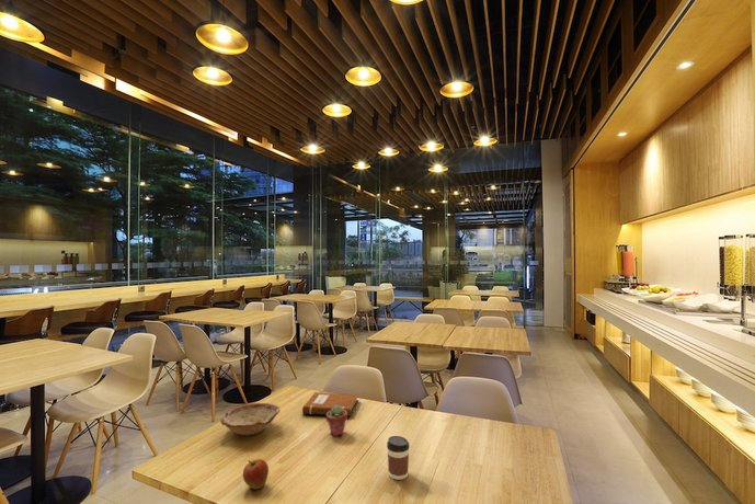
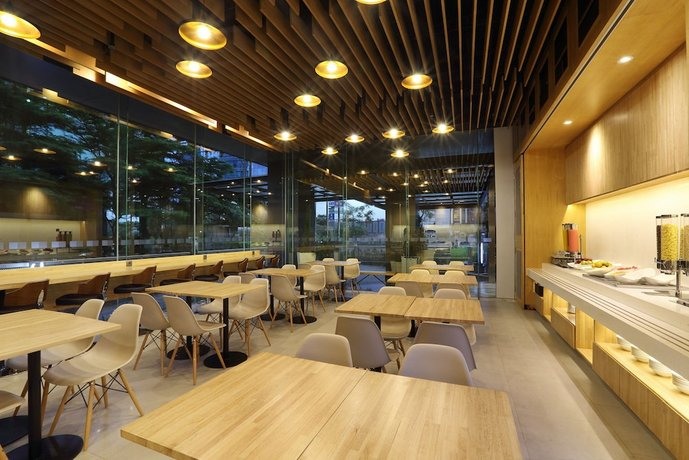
- apple [242,458,270,491]
- bowl [219,402,282,436]
- coffee cup [386,435,410,481]
- potted succulent [325,405,348,437]
- notebook [301,391,359,417]
